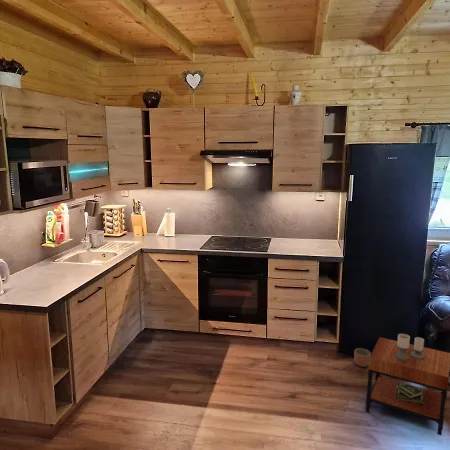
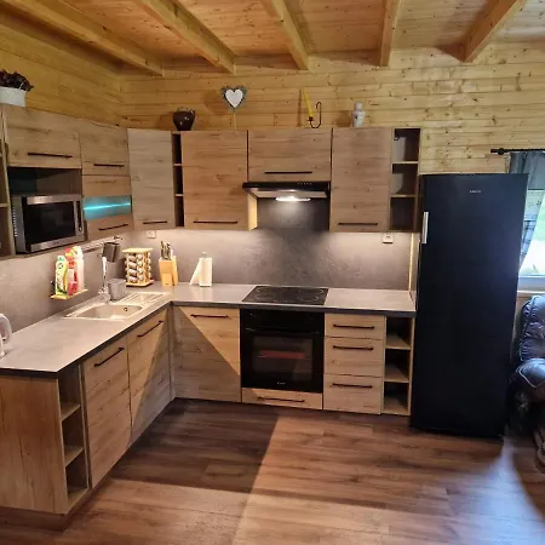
- planter [353,347,371,368]
- side table [365,333,450,436]
